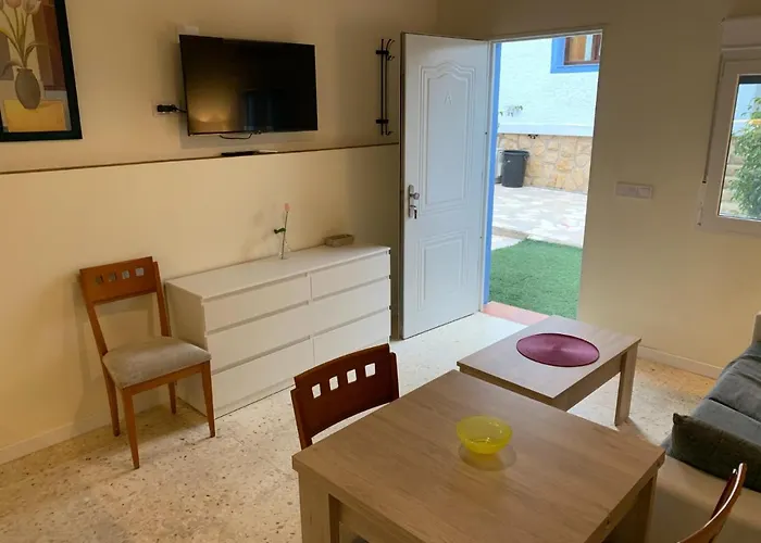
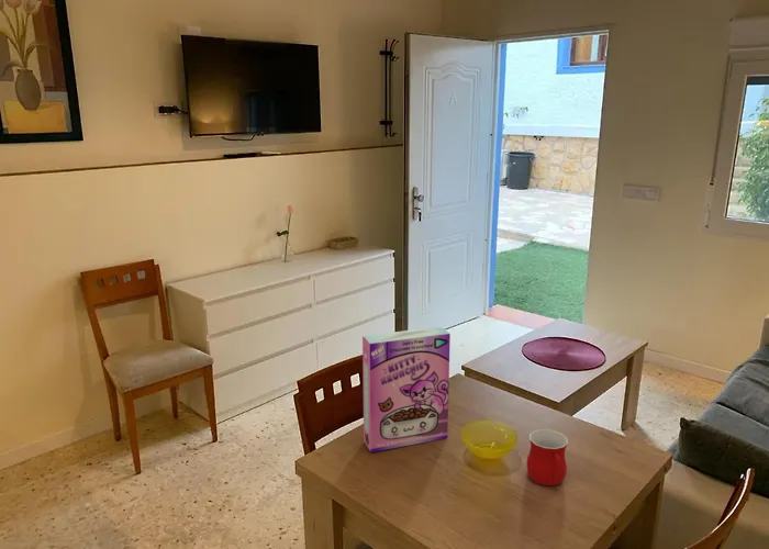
+ mug [526,428,569,486]
+ cereal box [361,326,452,453]
